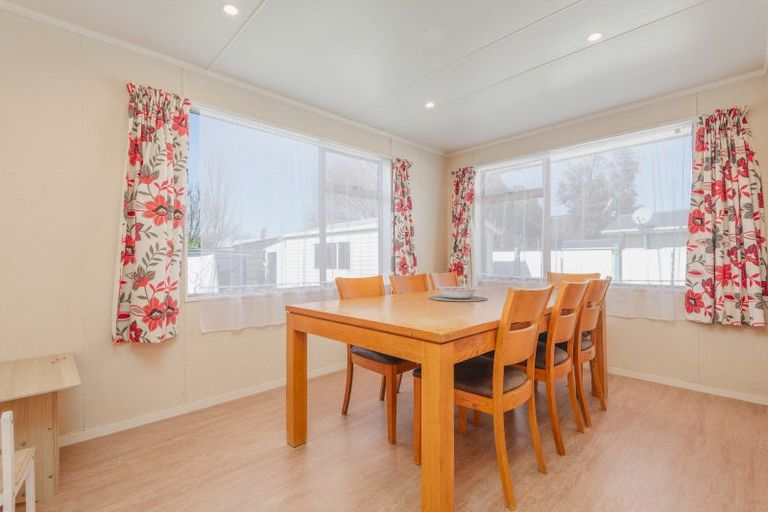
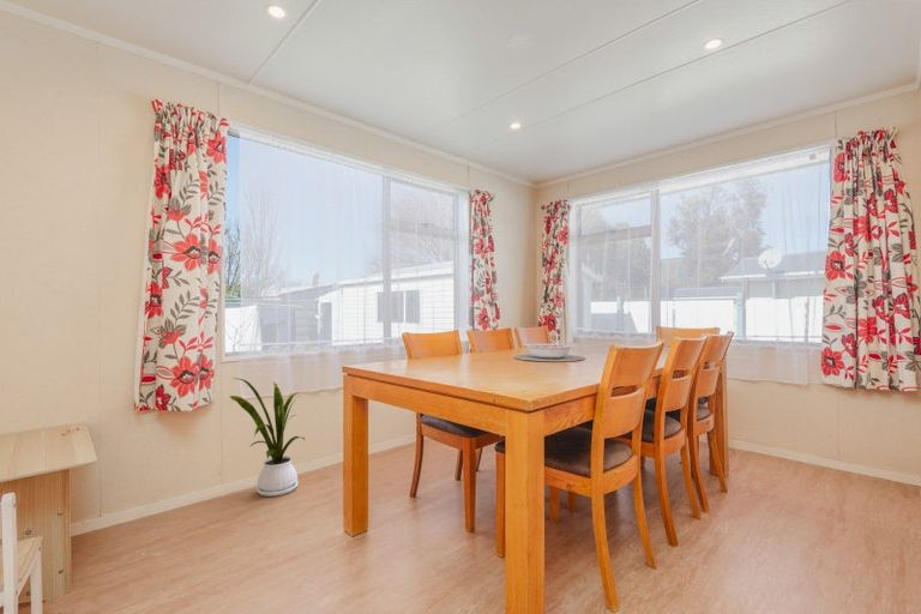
+ house plant [229,377,307,498]
